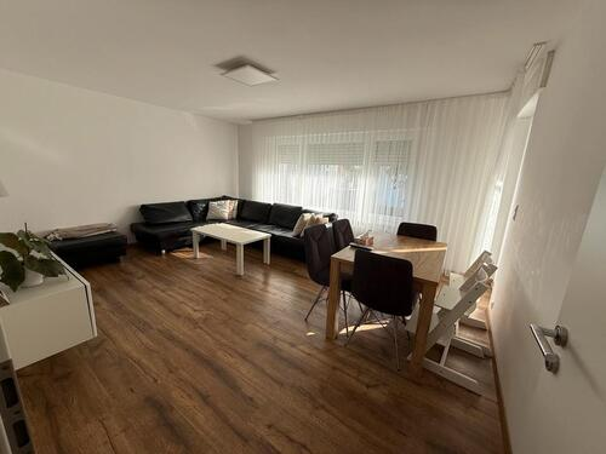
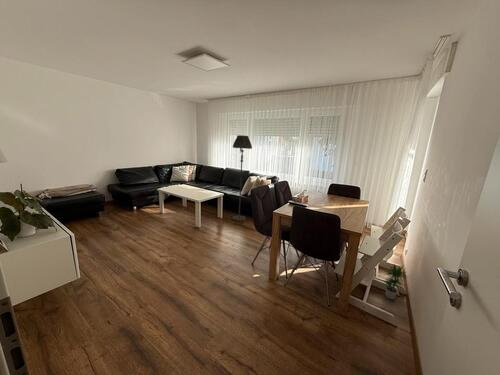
+ potted plant [382,265,410,300]
+ floor lamp [231,134,253,222]
